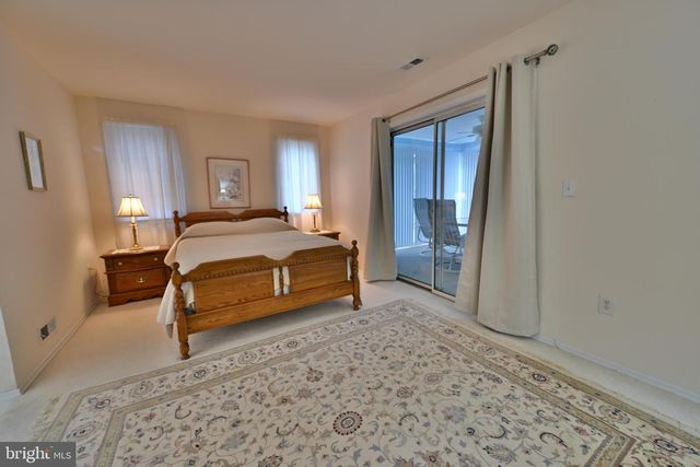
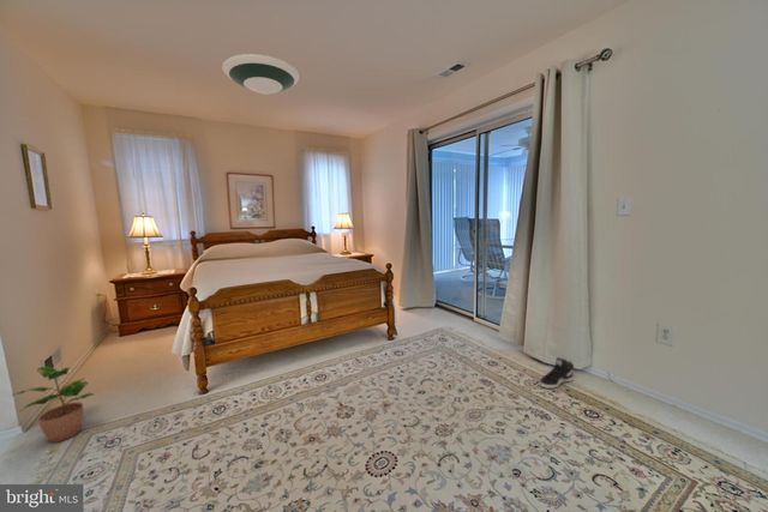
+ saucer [221,53,300,96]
+ sneaker [539,356,575,390]
+ potted plant [11,366,95,444]
